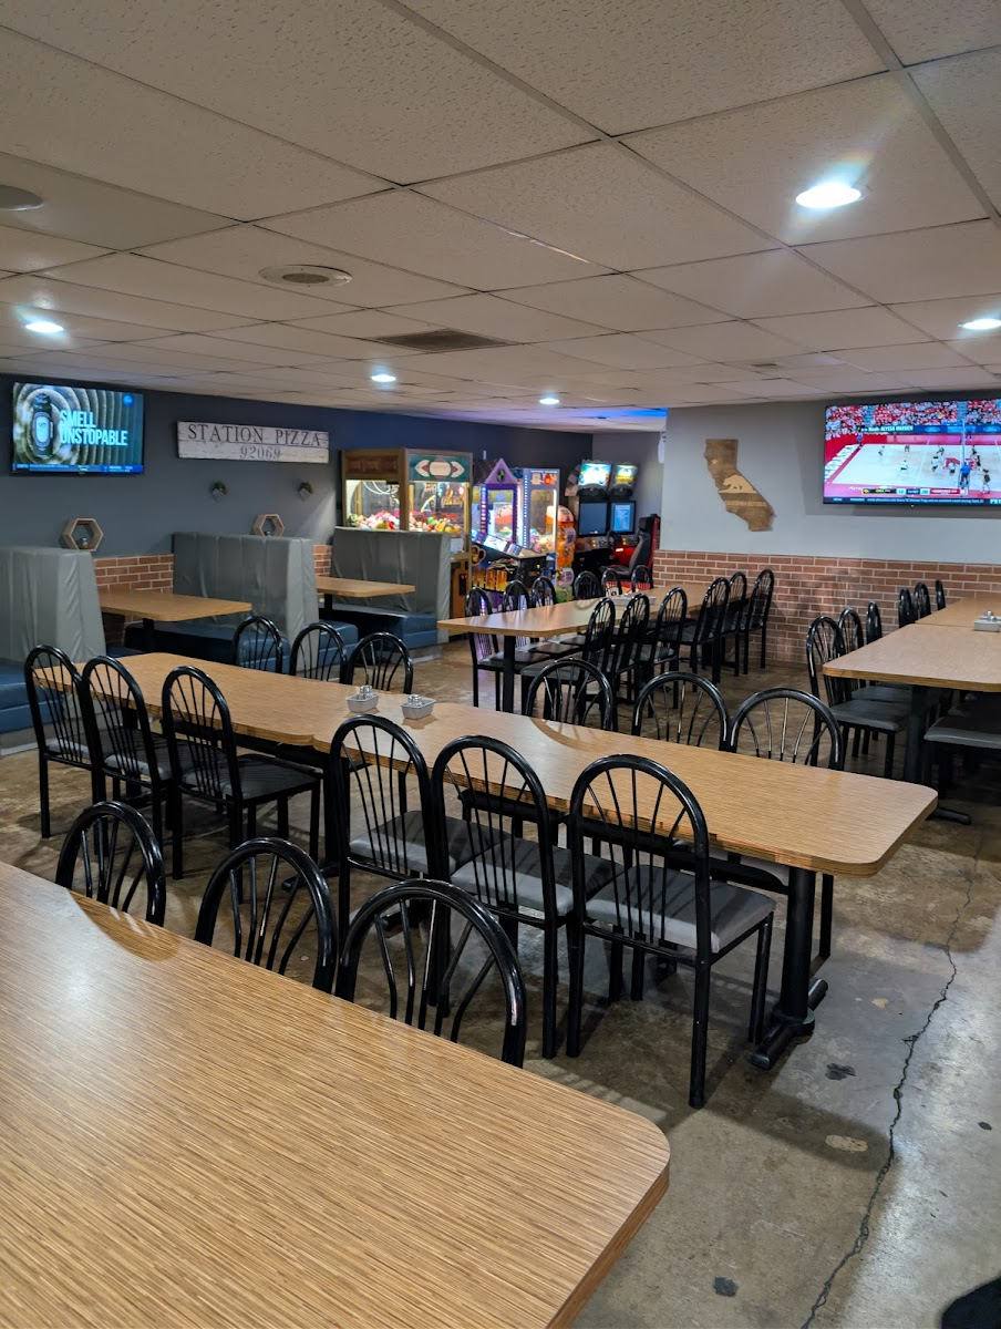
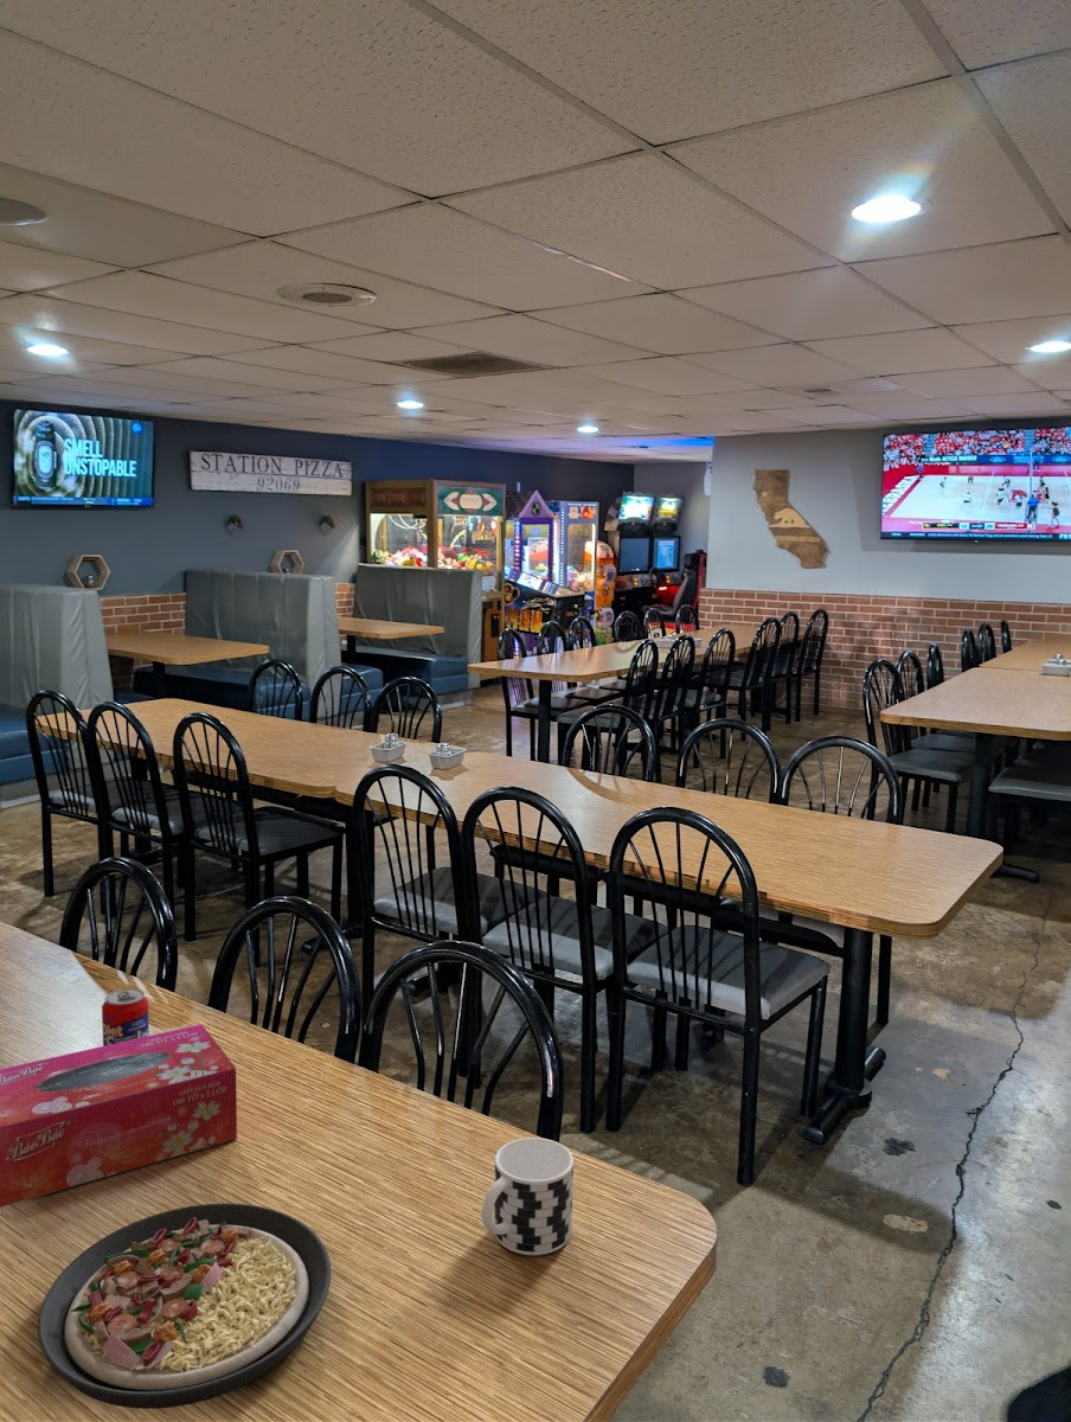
+ plate [37,1203,332,1410]
+ beverage can [101,988,150,1046]
+ tissue box [0,1024,238,1209]
+ cup [481,1136,575,1256]
